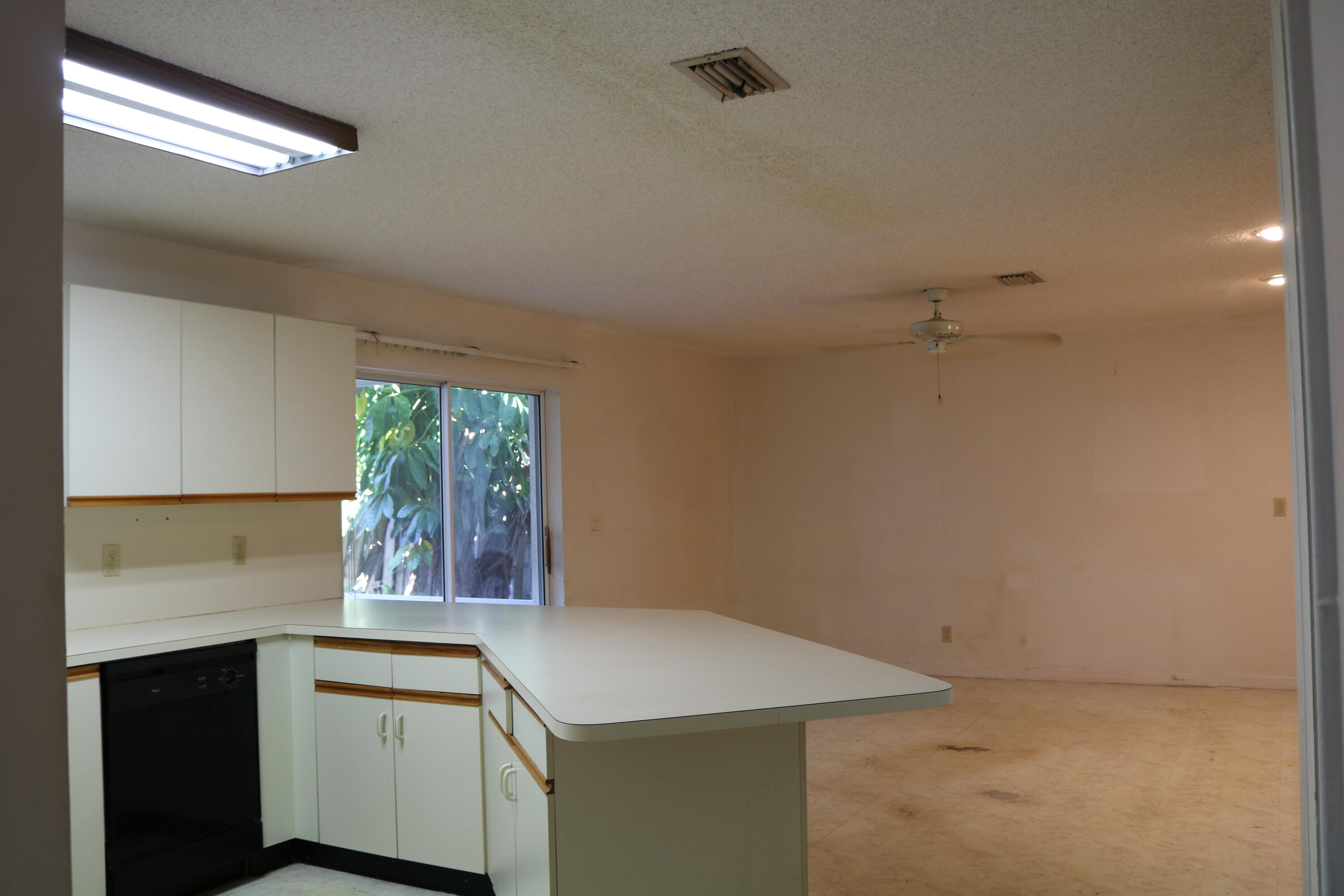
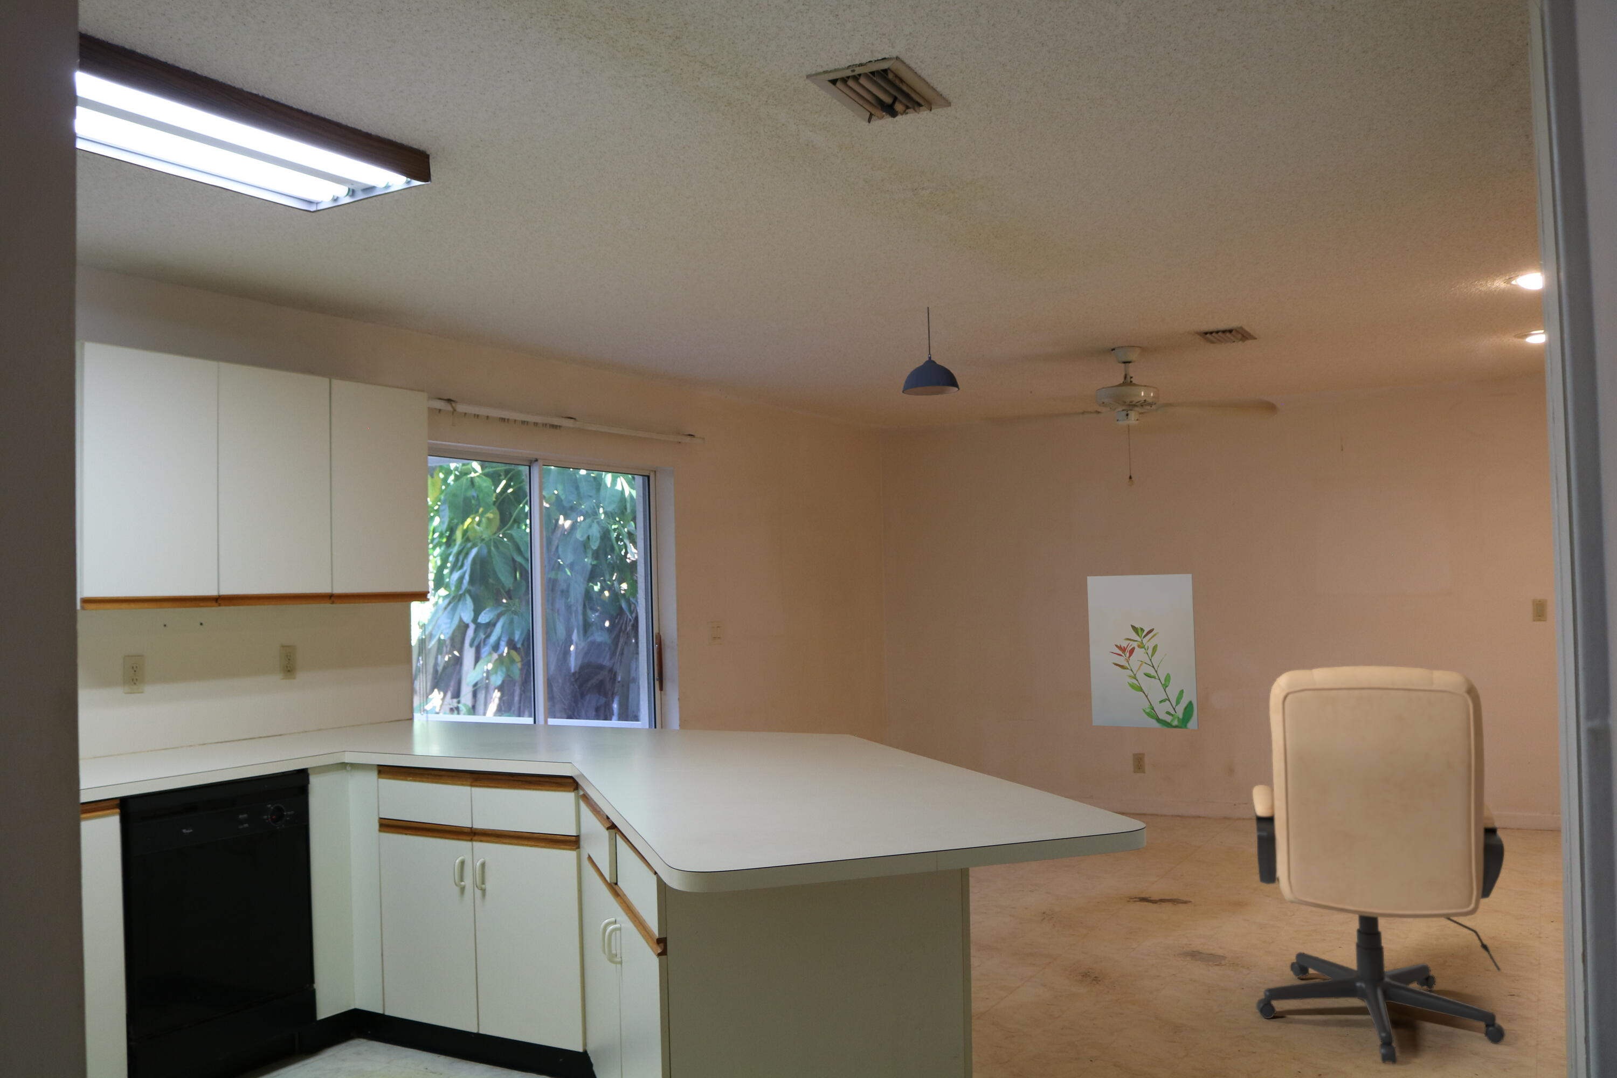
+ wall art [1086,574,1200,730]
+ chair [1252,665,1506,1065]
+ pendant light [902,306,960,396]
